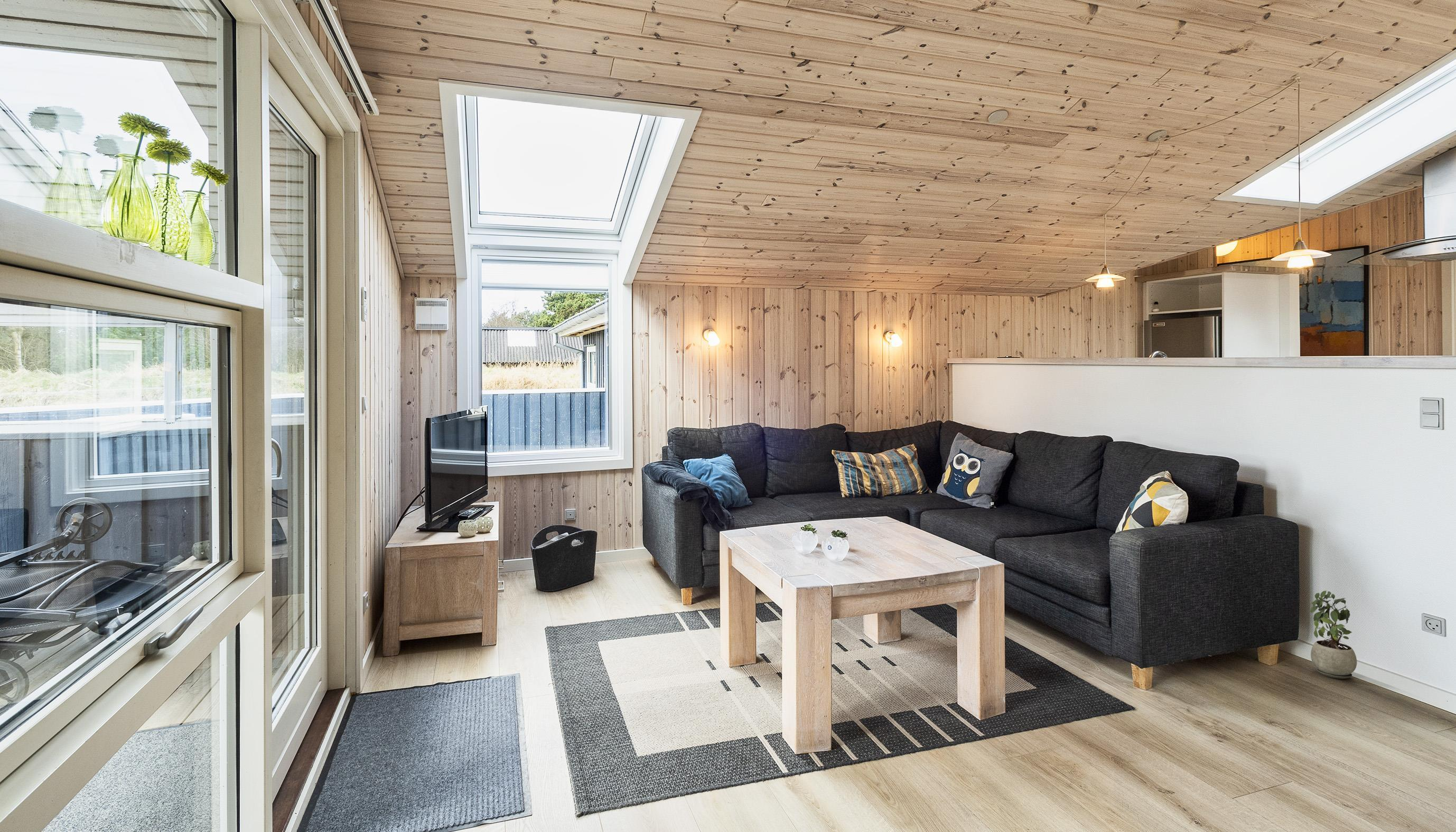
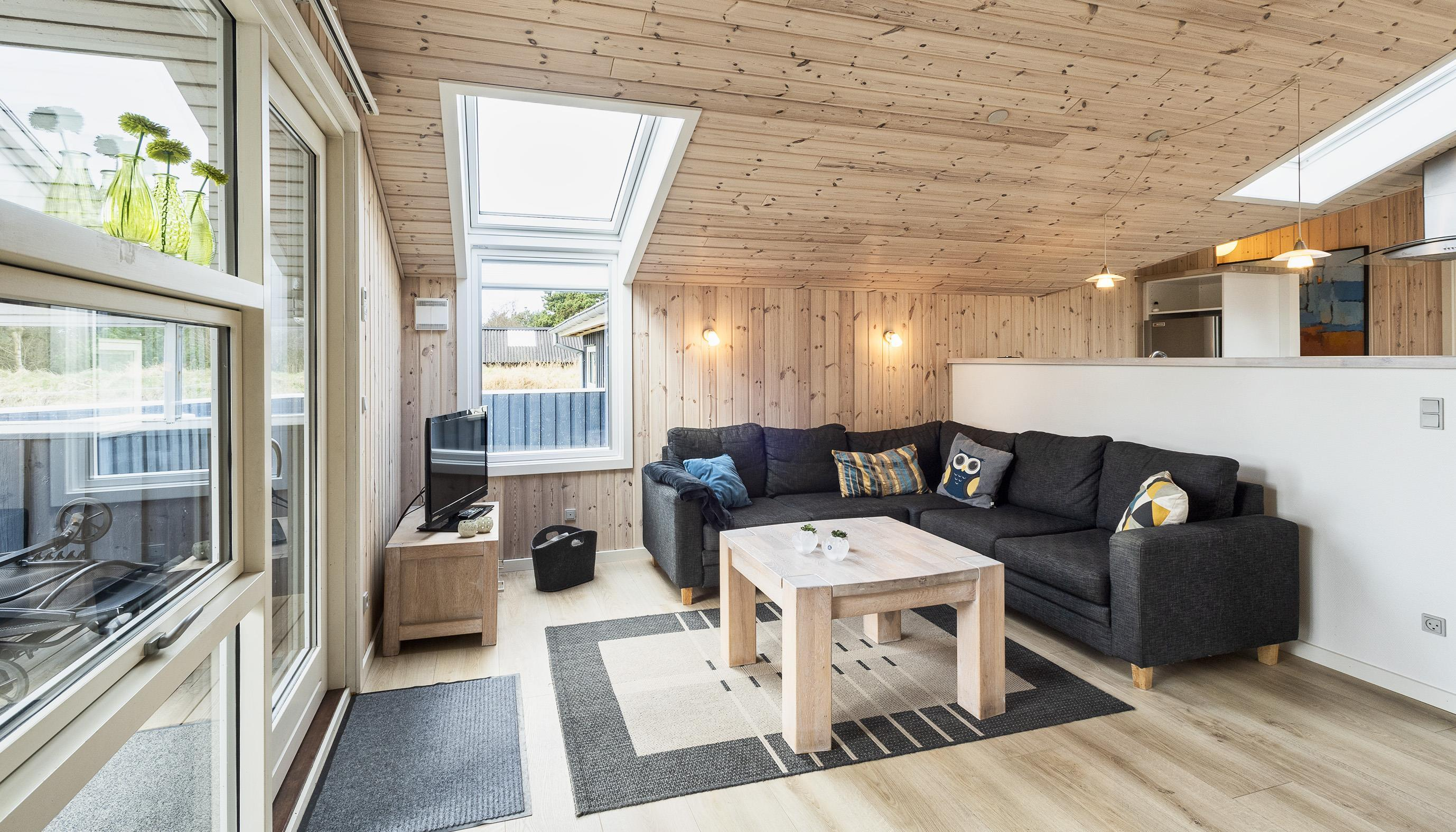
- potted plant [1310,590,1357,679]
